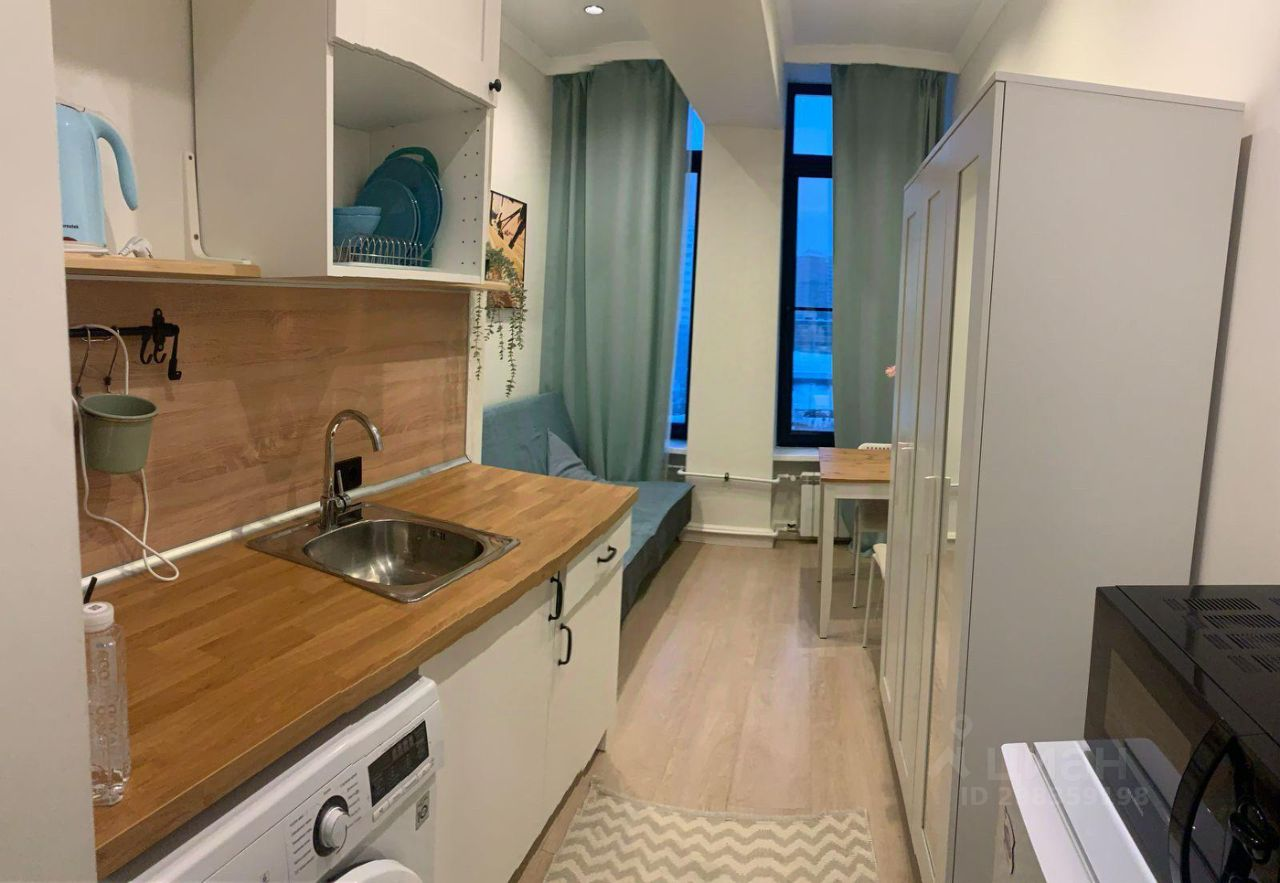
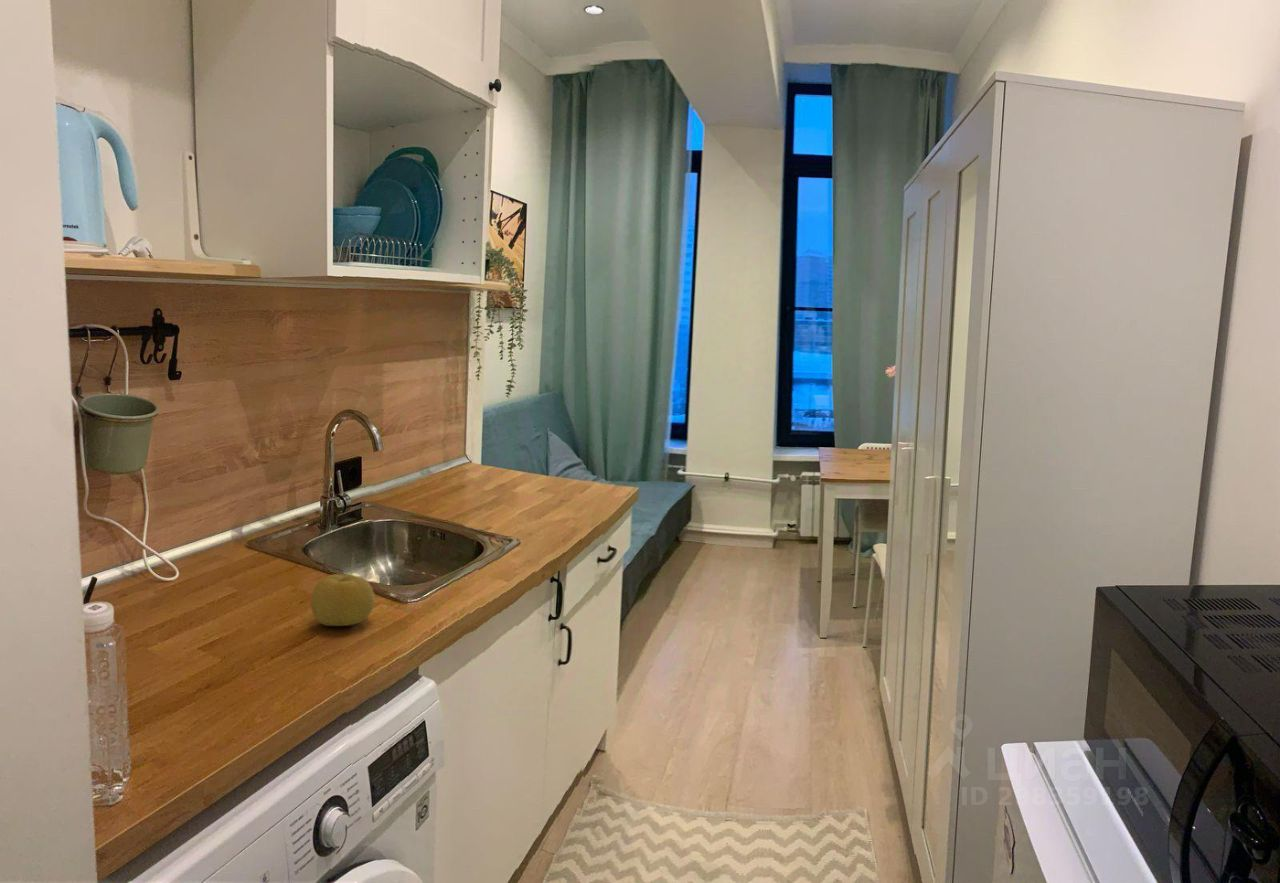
+ fruit [310,573,376,627]
